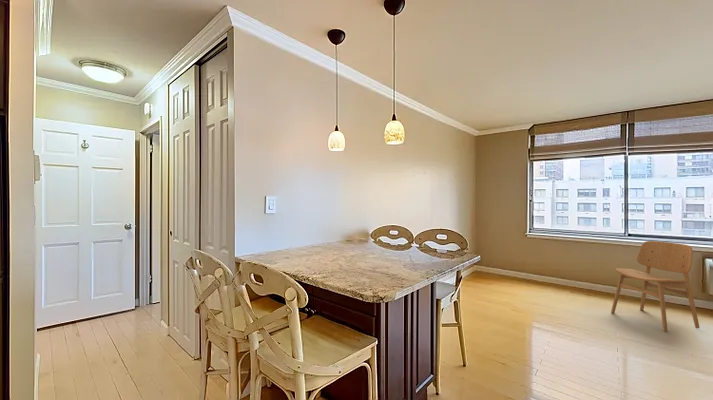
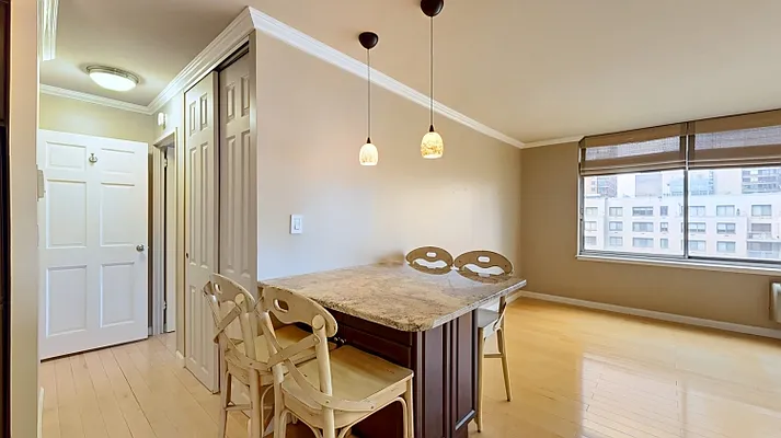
- dining chair [610,240,701,333]
